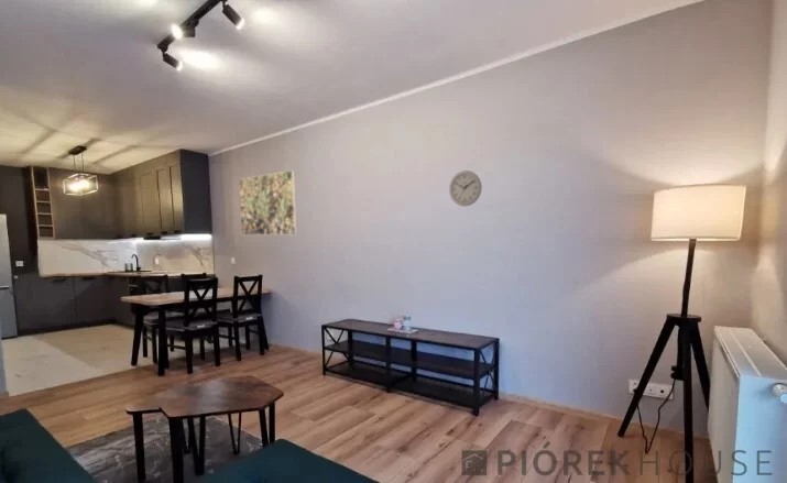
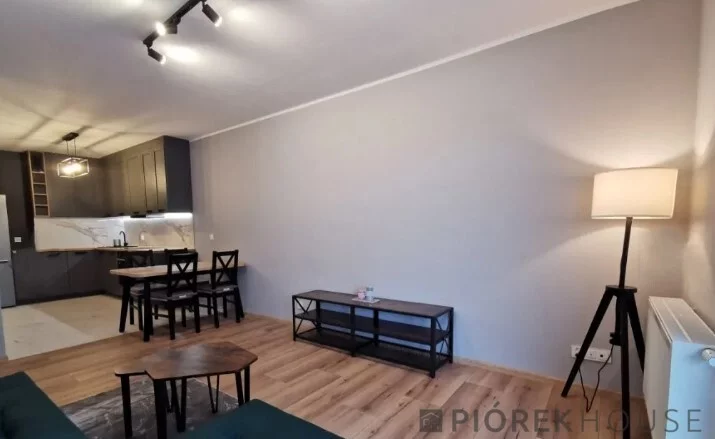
- wall clock [448,169,483,207]
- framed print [238,169,298,235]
